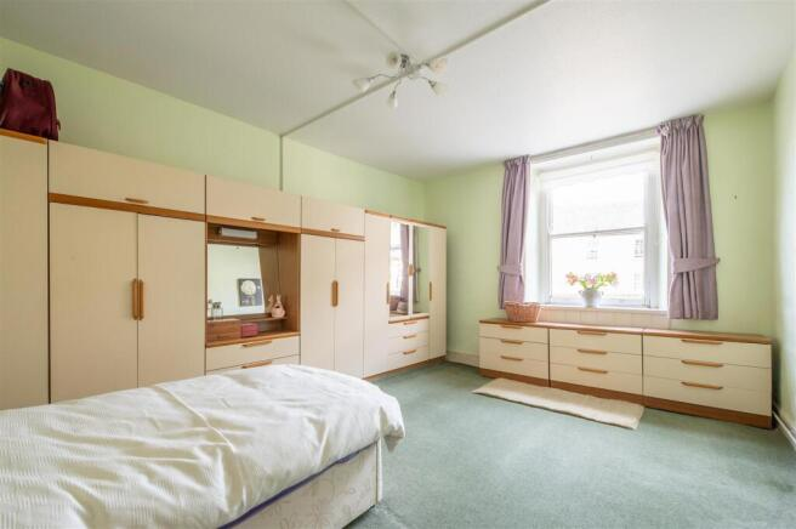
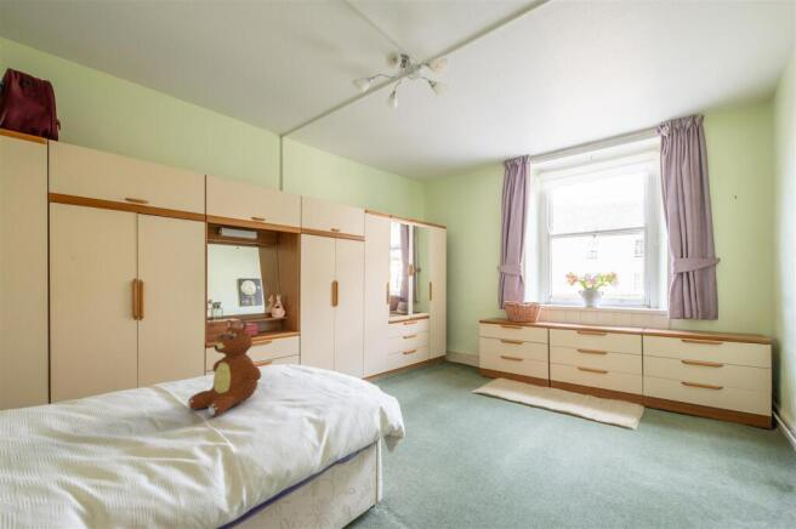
+ teddy bear [186,319,262,417]
